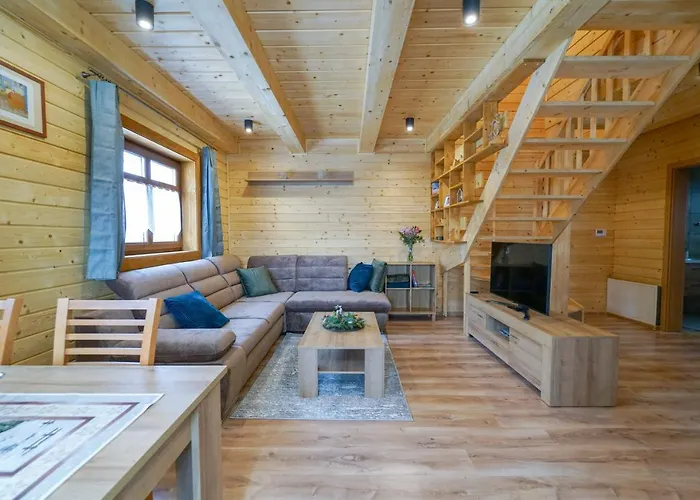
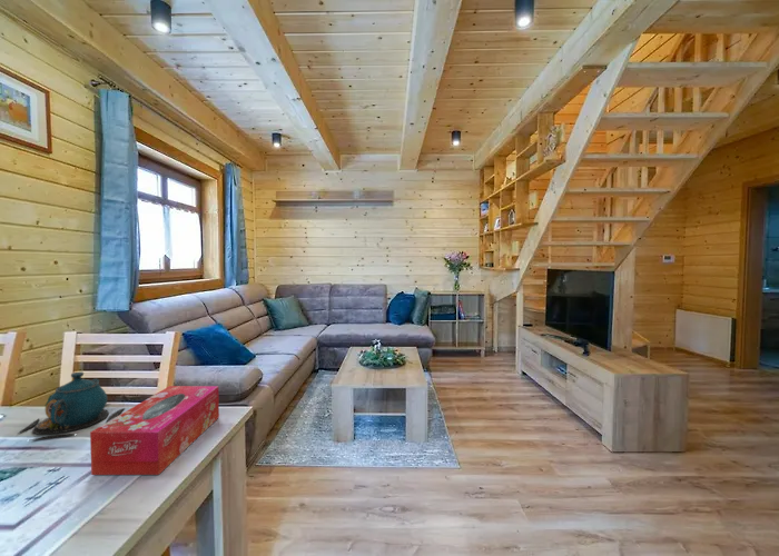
+ tissue box [89,385,220,476]
+ teapot [16,370,126,441]
